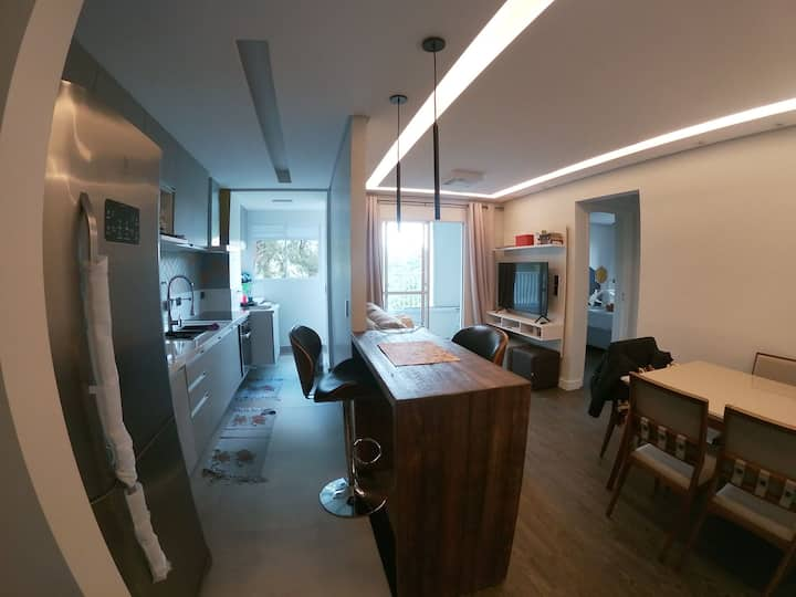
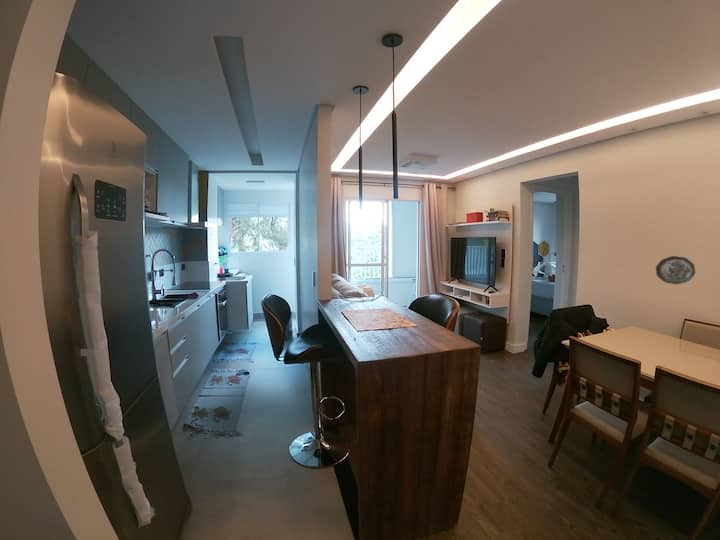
+ decorative plate [655,255,696,285]
